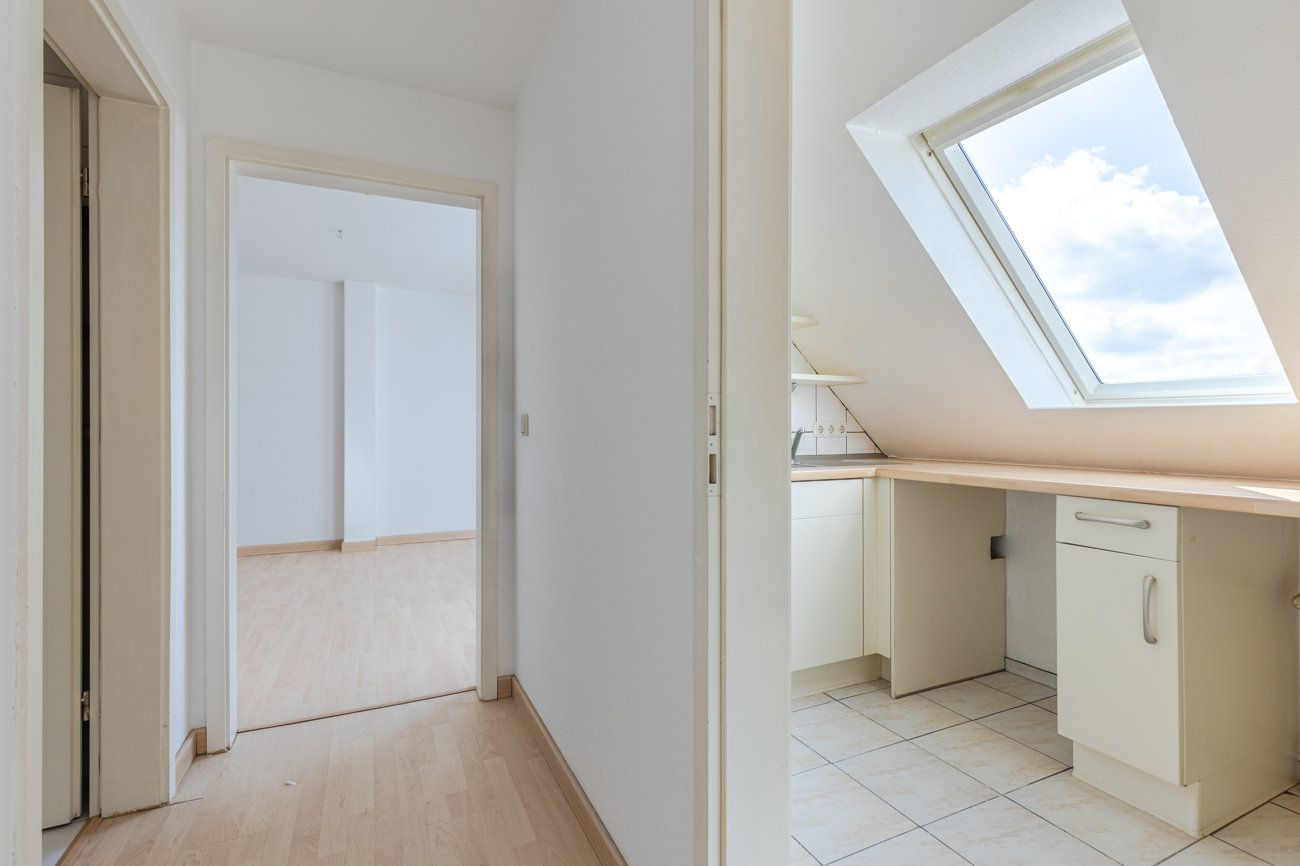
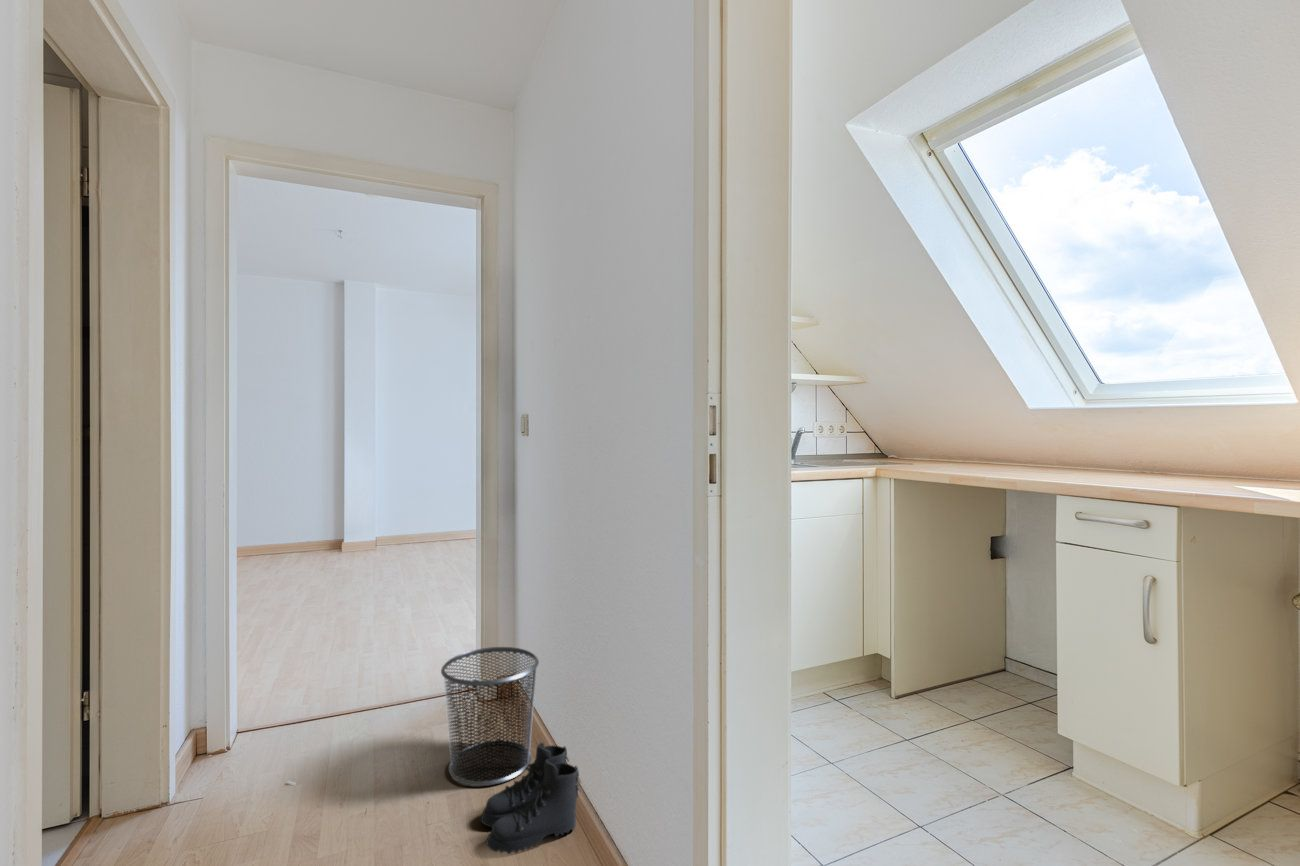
+ boots [480,742,583,855]
+ waste bin [440,646,540,787]
